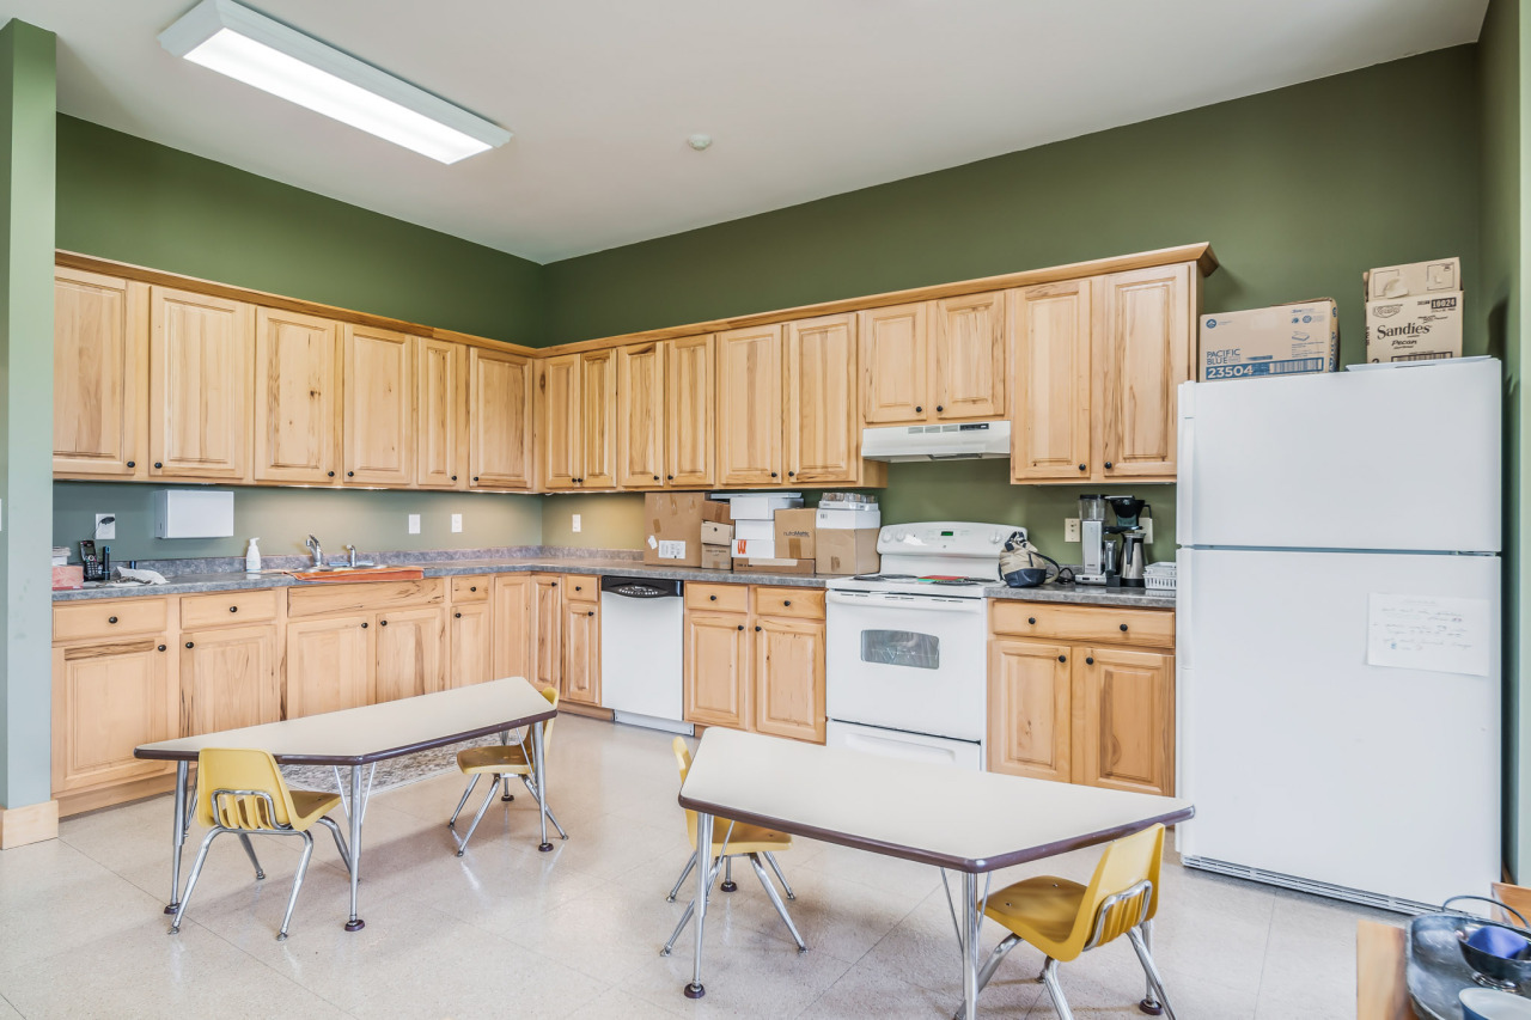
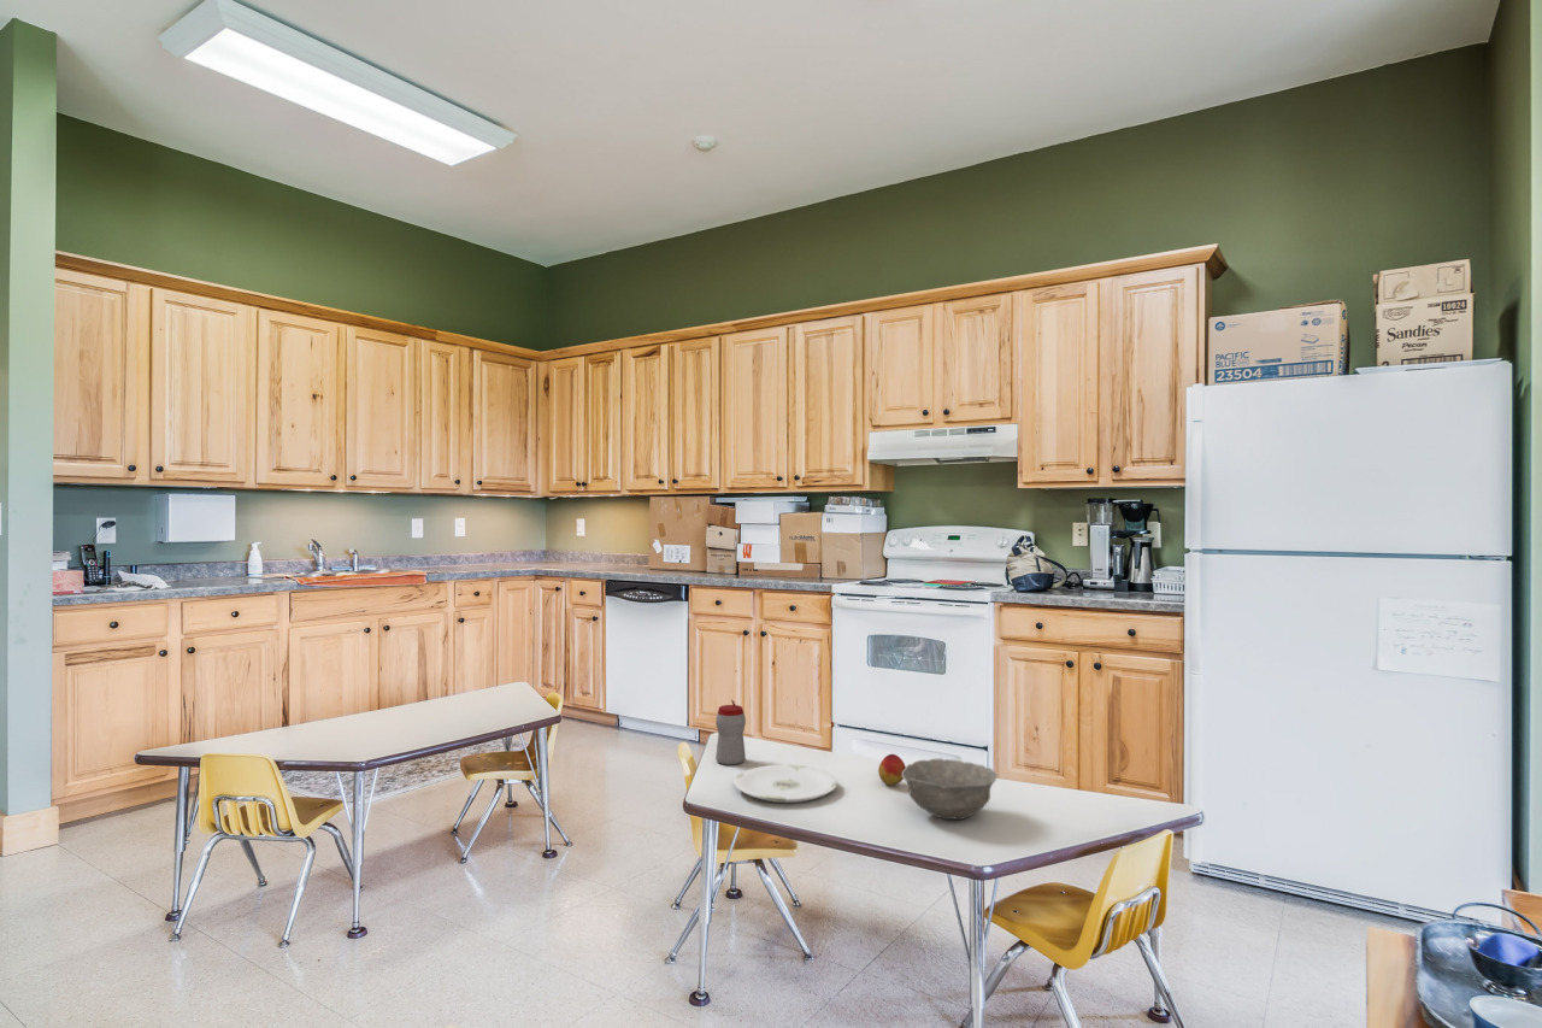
+ bowl [902,757,997,821]
+ plate [734,764,840,804]
+ peach [877,753,906,786]
+ sippy cup [714,698,747,766]
